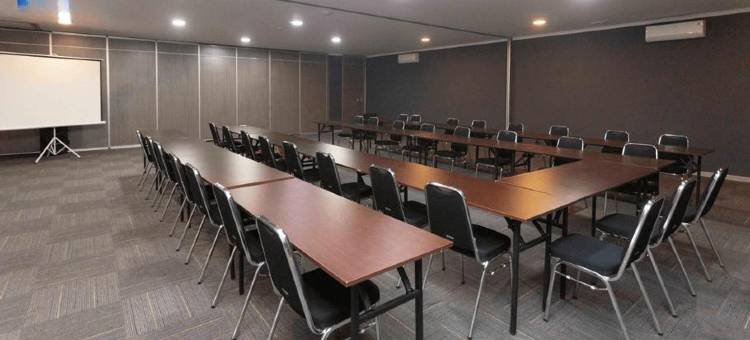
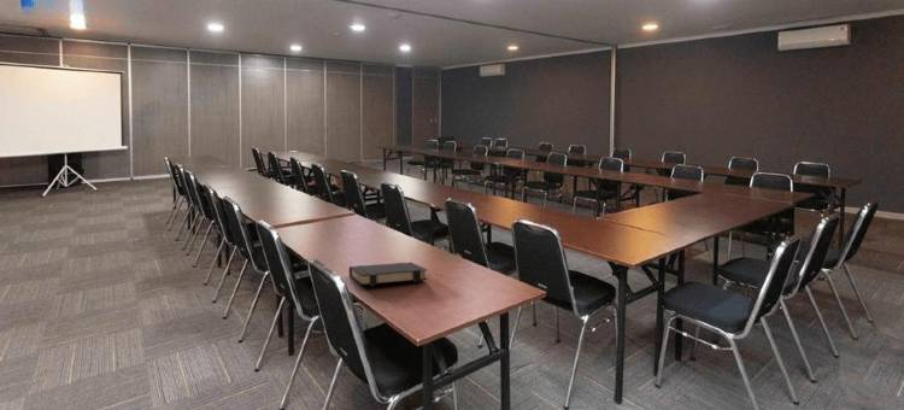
+ book [348,260,429,287]
